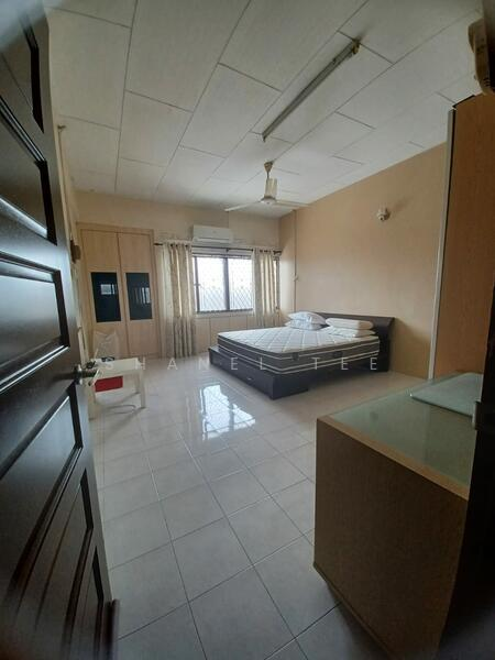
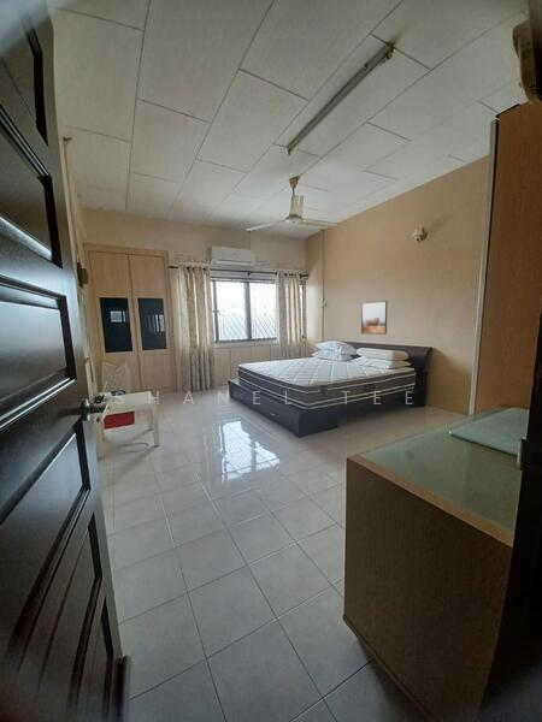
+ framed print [360,300,388,336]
